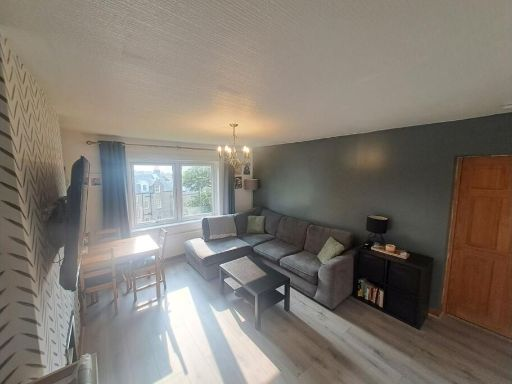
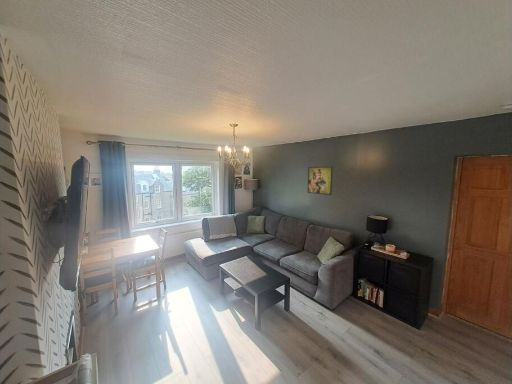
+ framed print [307,166,334,196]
